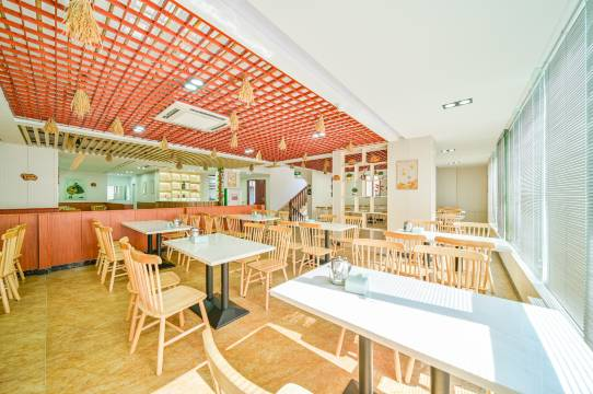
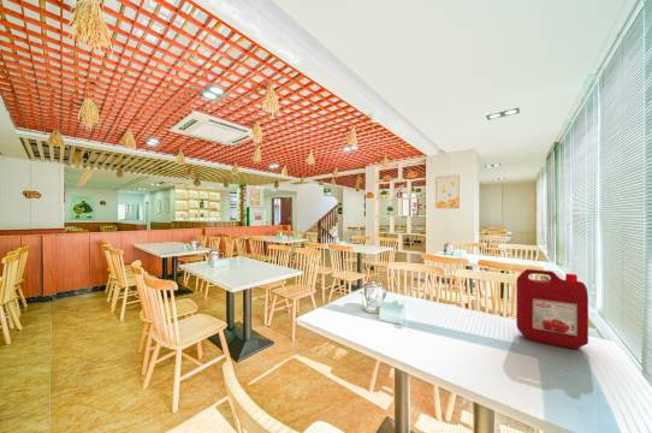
+ ketchup jug [515,268,589,350]
